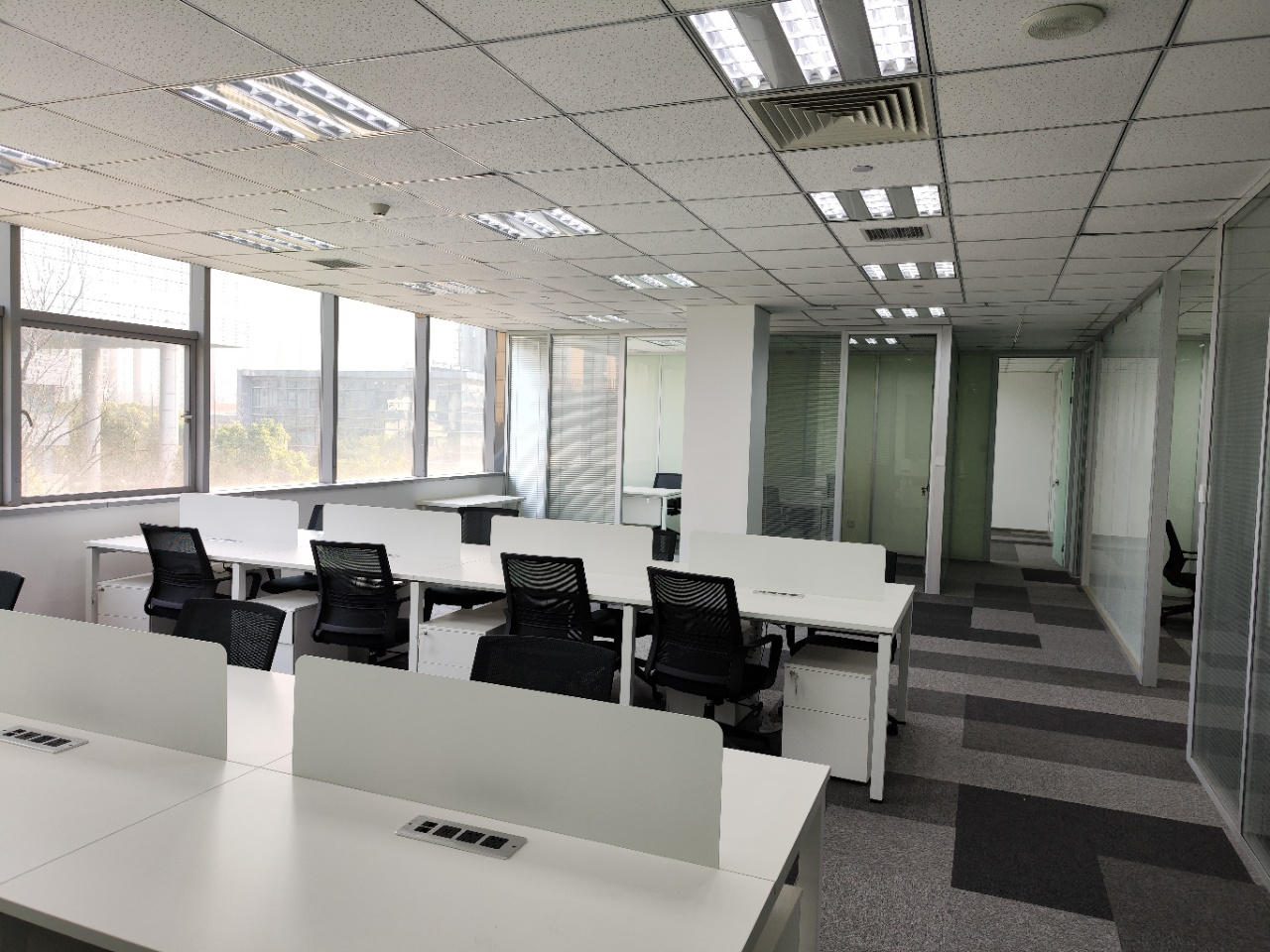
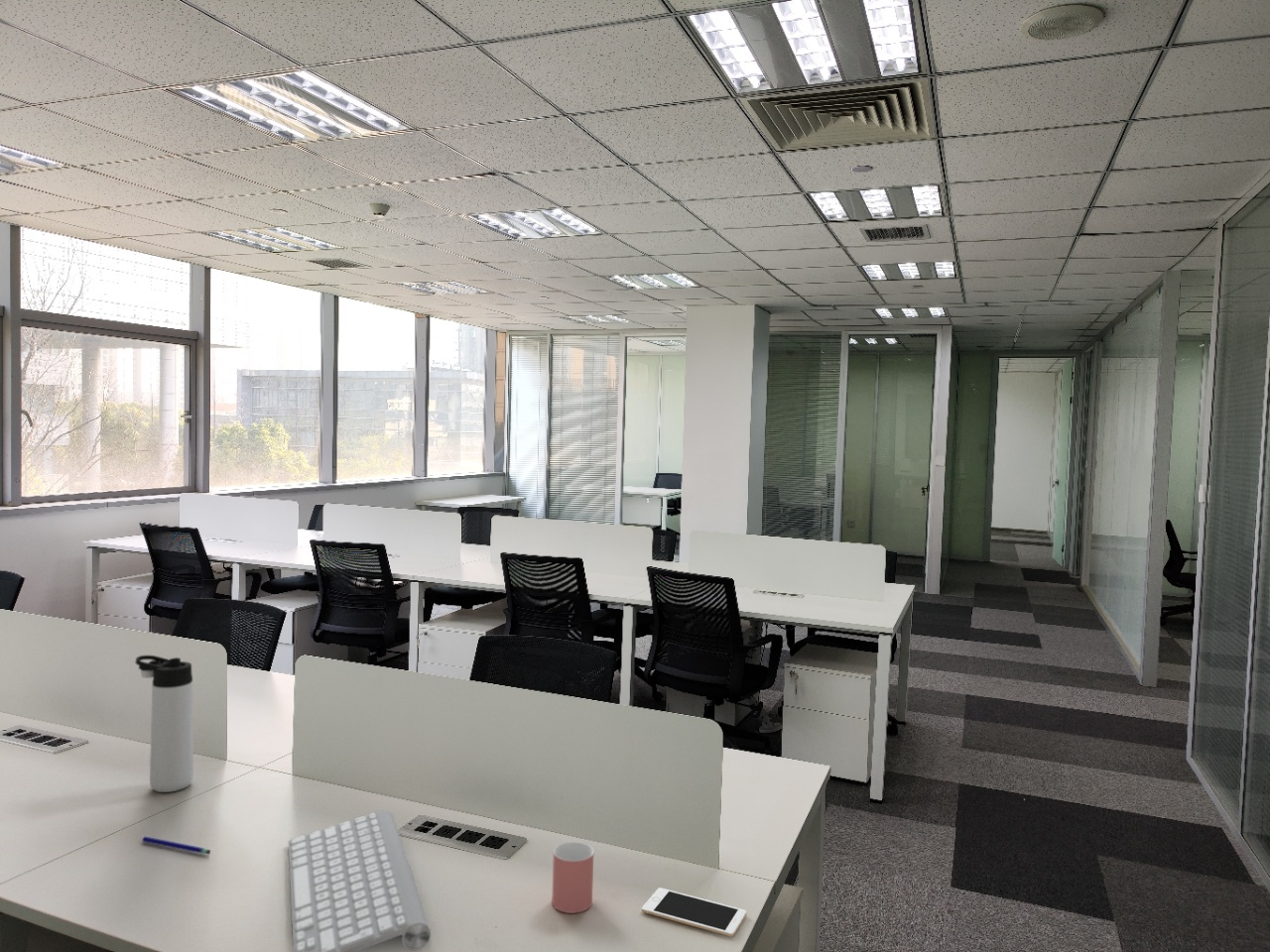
+ thermos bottle [135,654,194,793]
+ cell phone [641,887,747,938]
+ cup [551,841,594,914]
+ computer keyboard [288,809,432,952]
+ pen [141,836,211,855]
